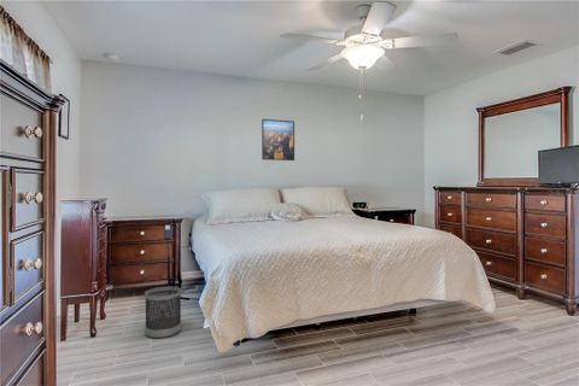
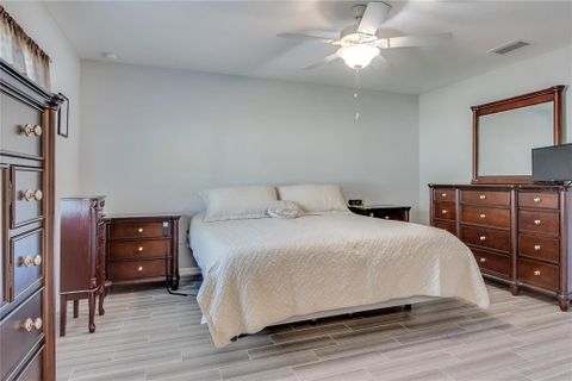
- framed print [261,118,296,162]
- wastebasket [144,285,182,339]
